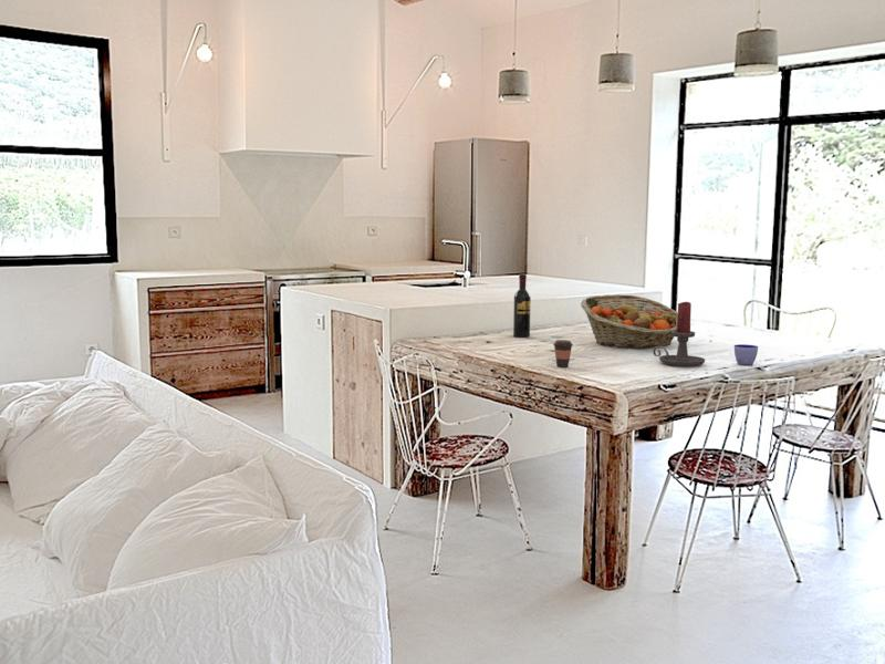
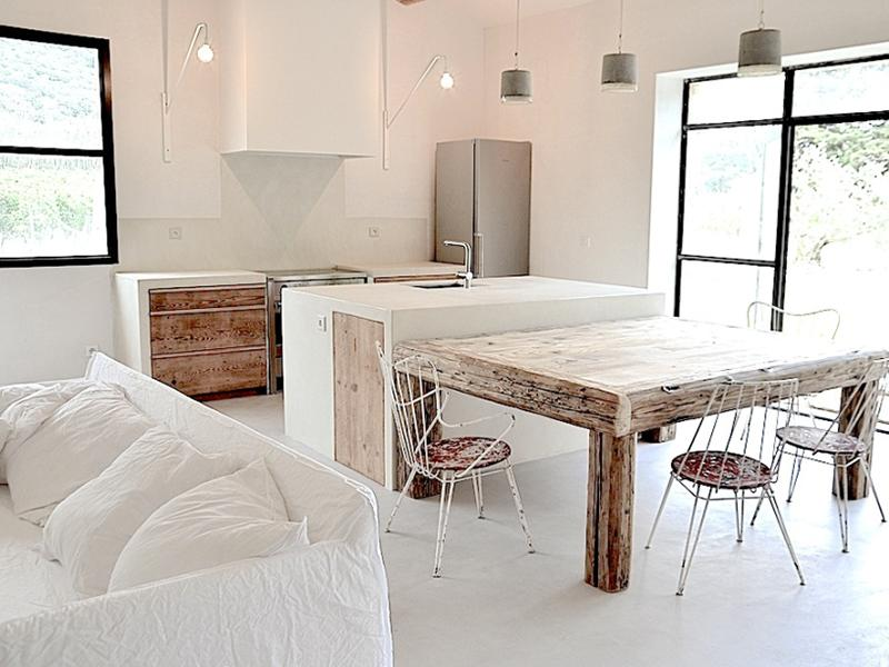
- coffee cup [552,339,574,369]
- wine bottle [512,273,532,339]
- cup [727,343,759,366]
- candle holder [652,301,706,367]
- fruit basket [580,293,678,349]
